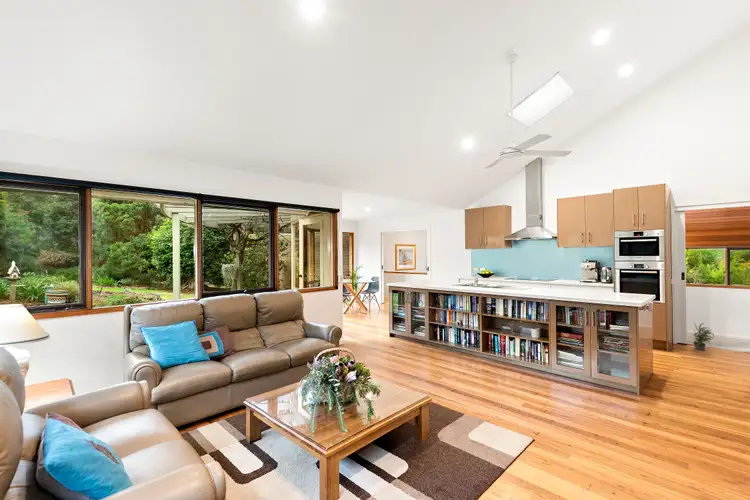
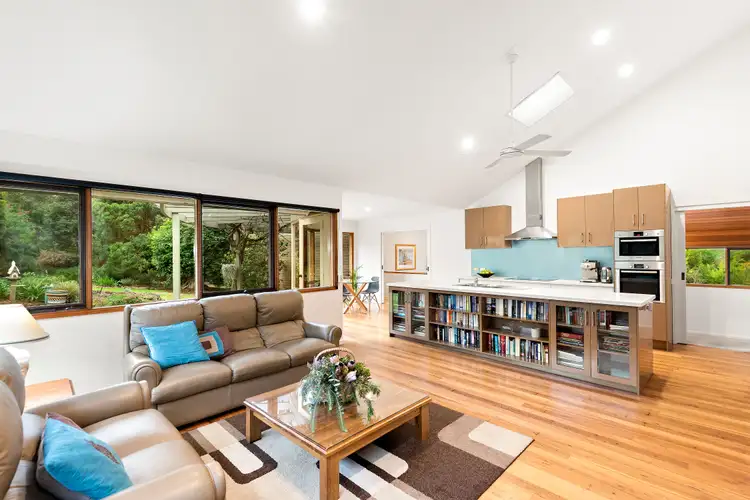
- potted plant [690,322,715,351]
